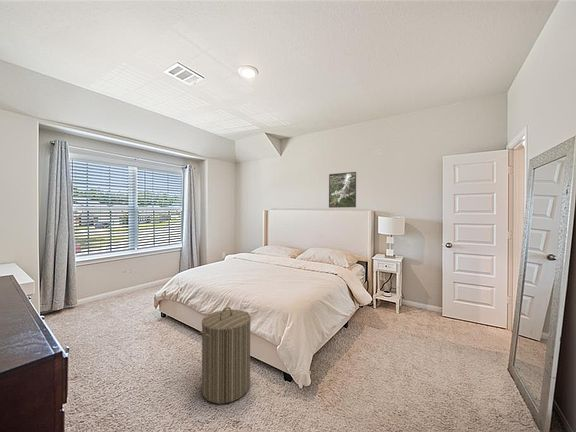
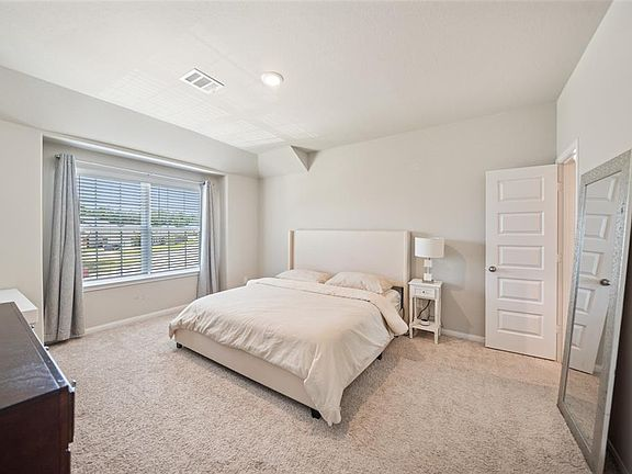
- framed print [328,171,357,209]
- laundry hamper [199,306,252,405]
